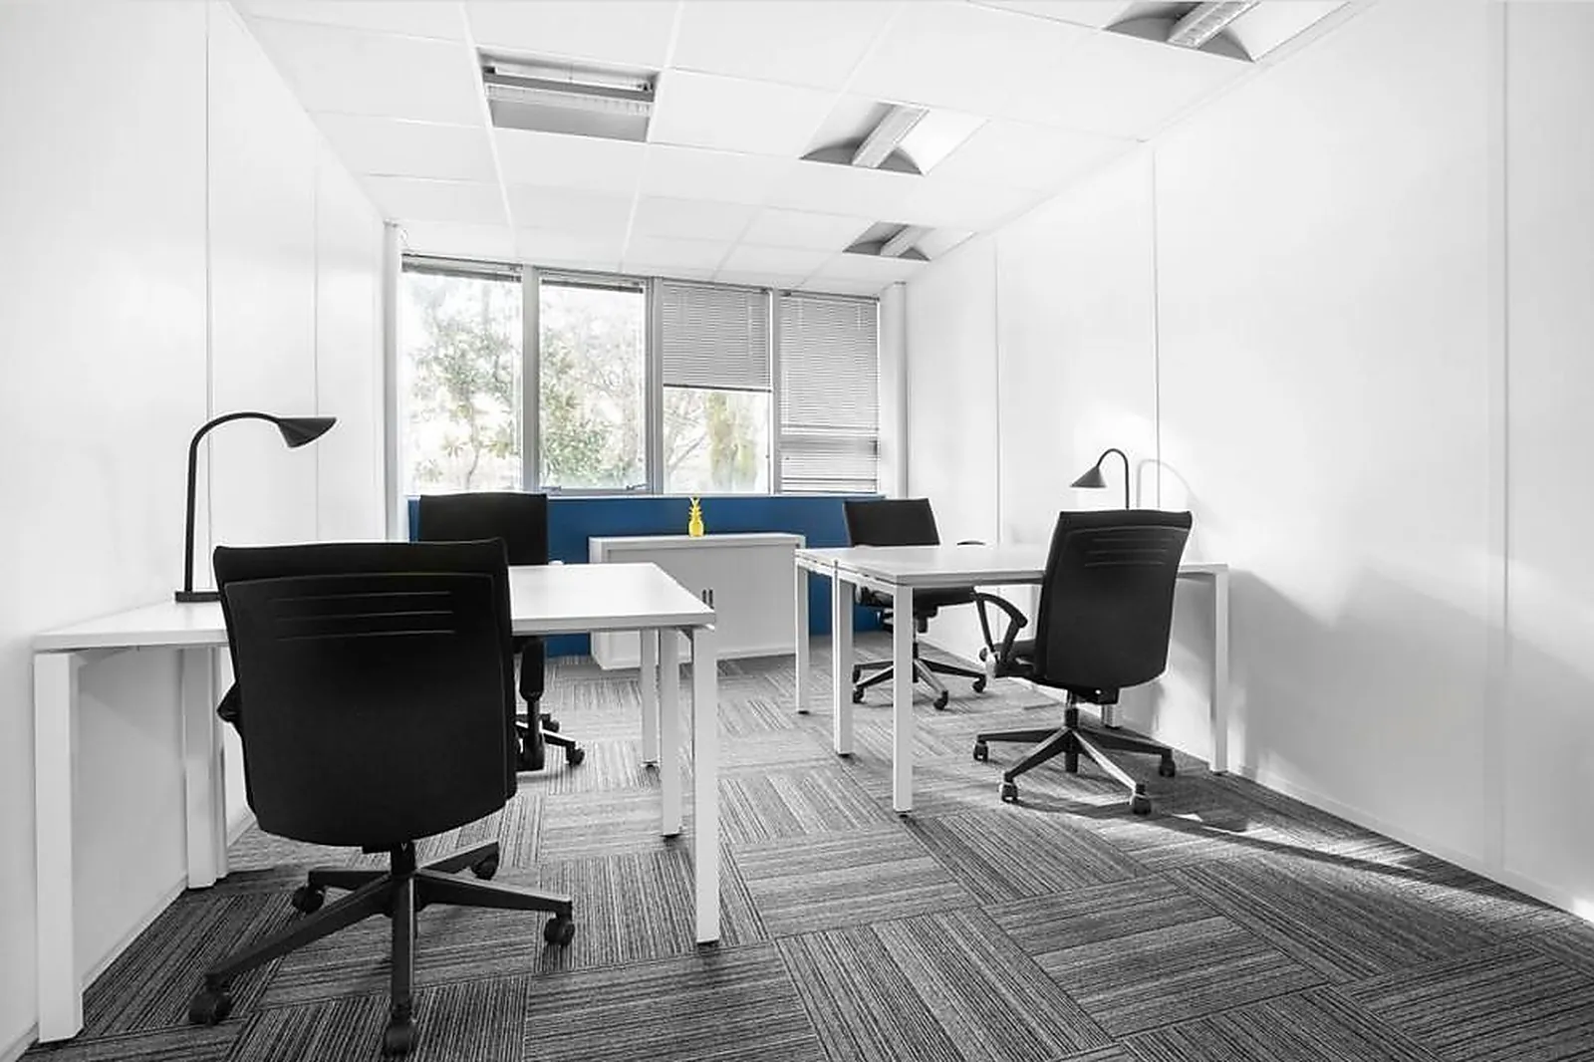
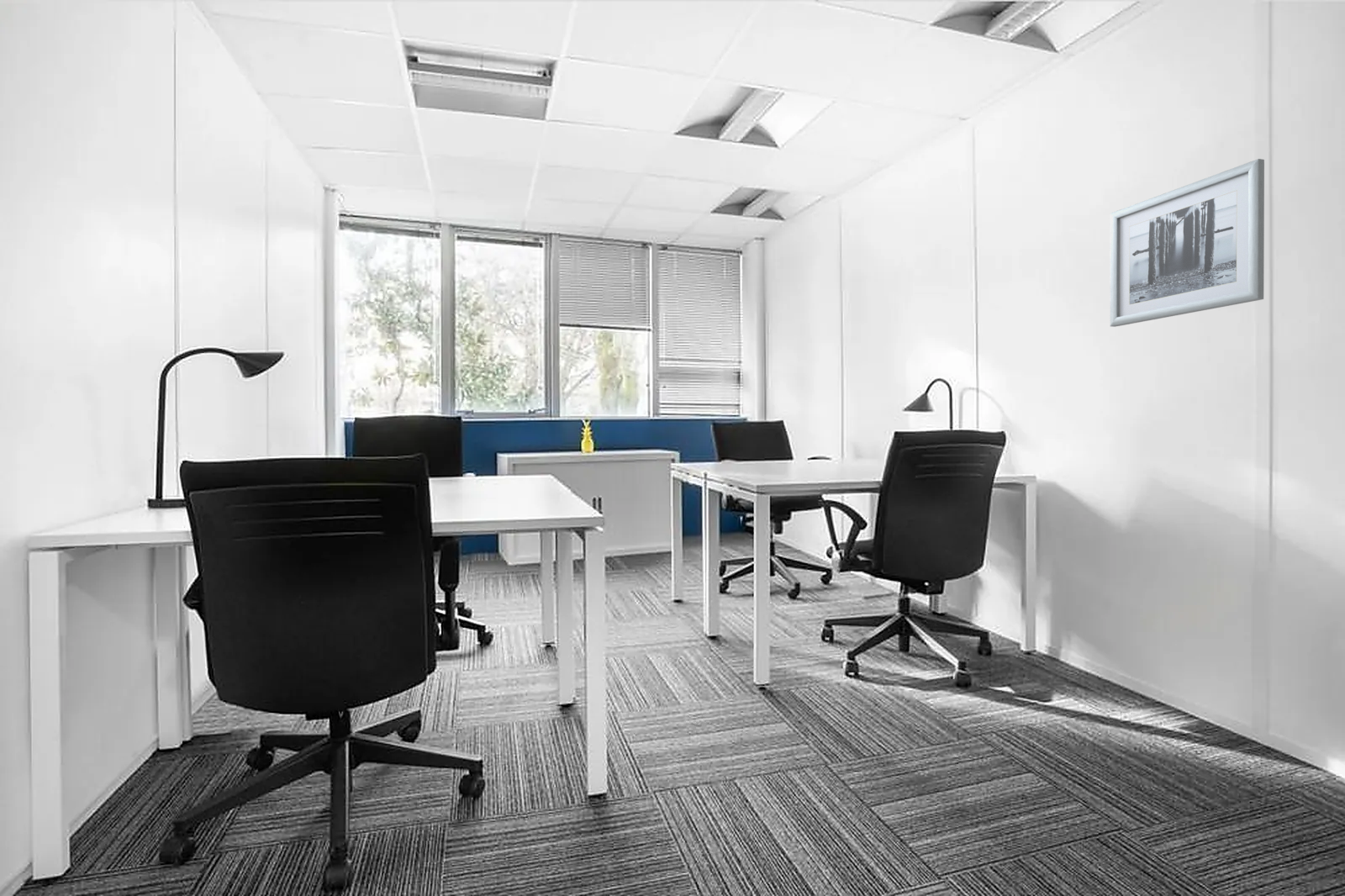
+ wall art [1110,158,1265,328]
